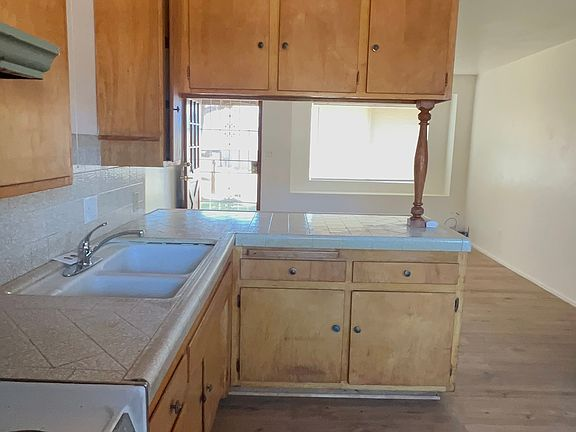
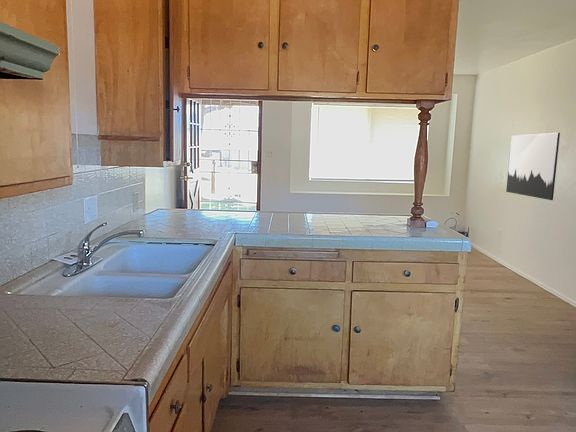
+ wall art [505,132,561,201]
